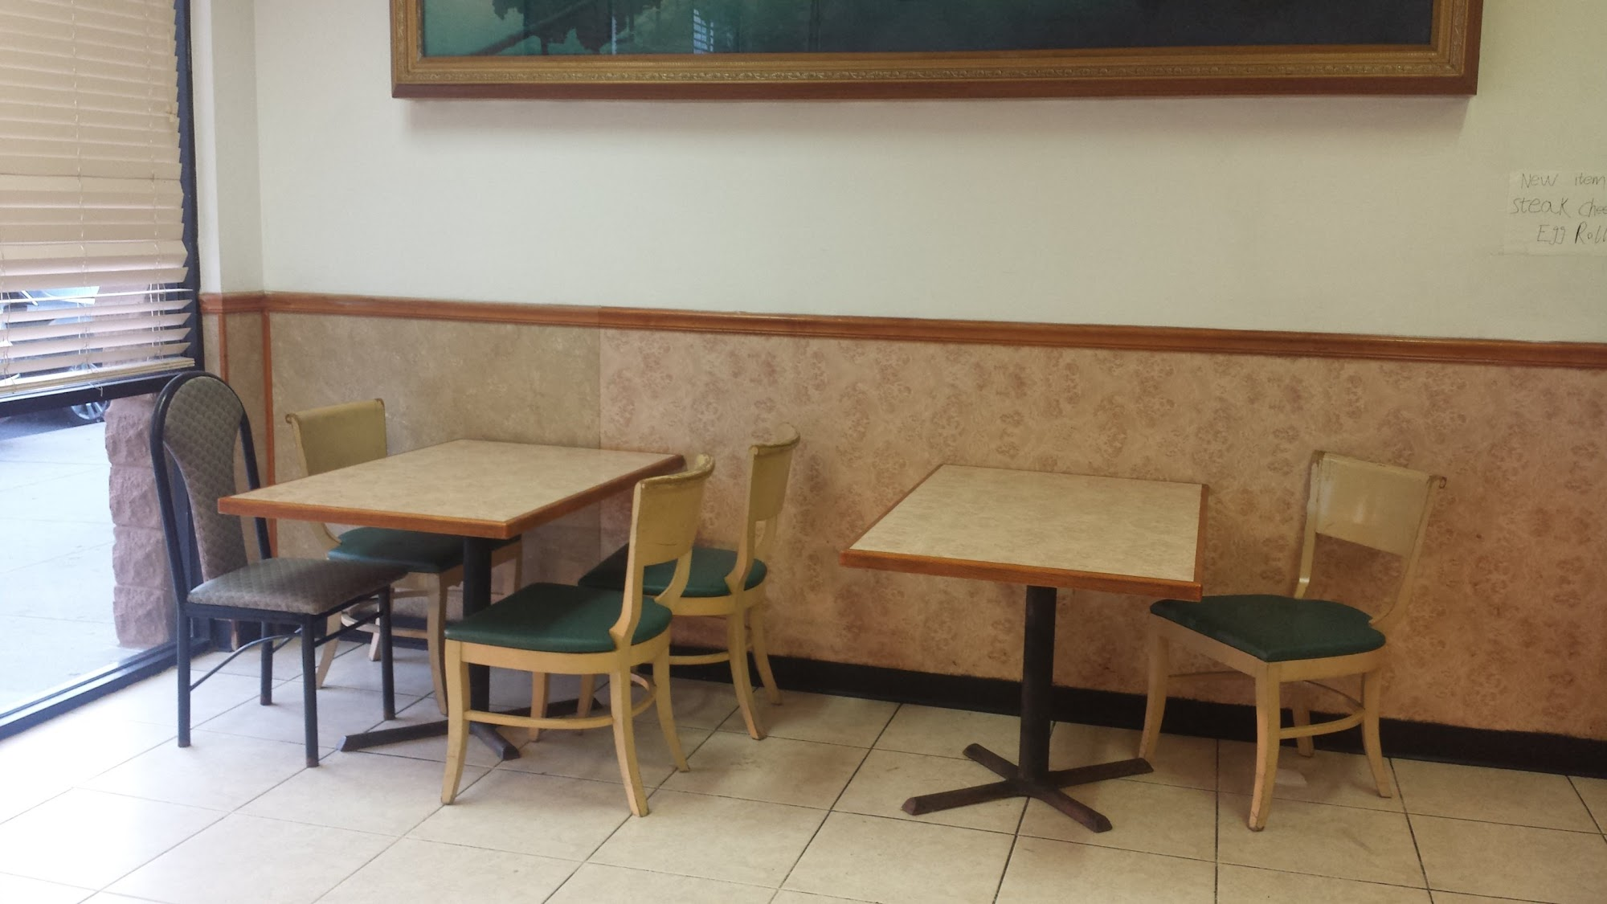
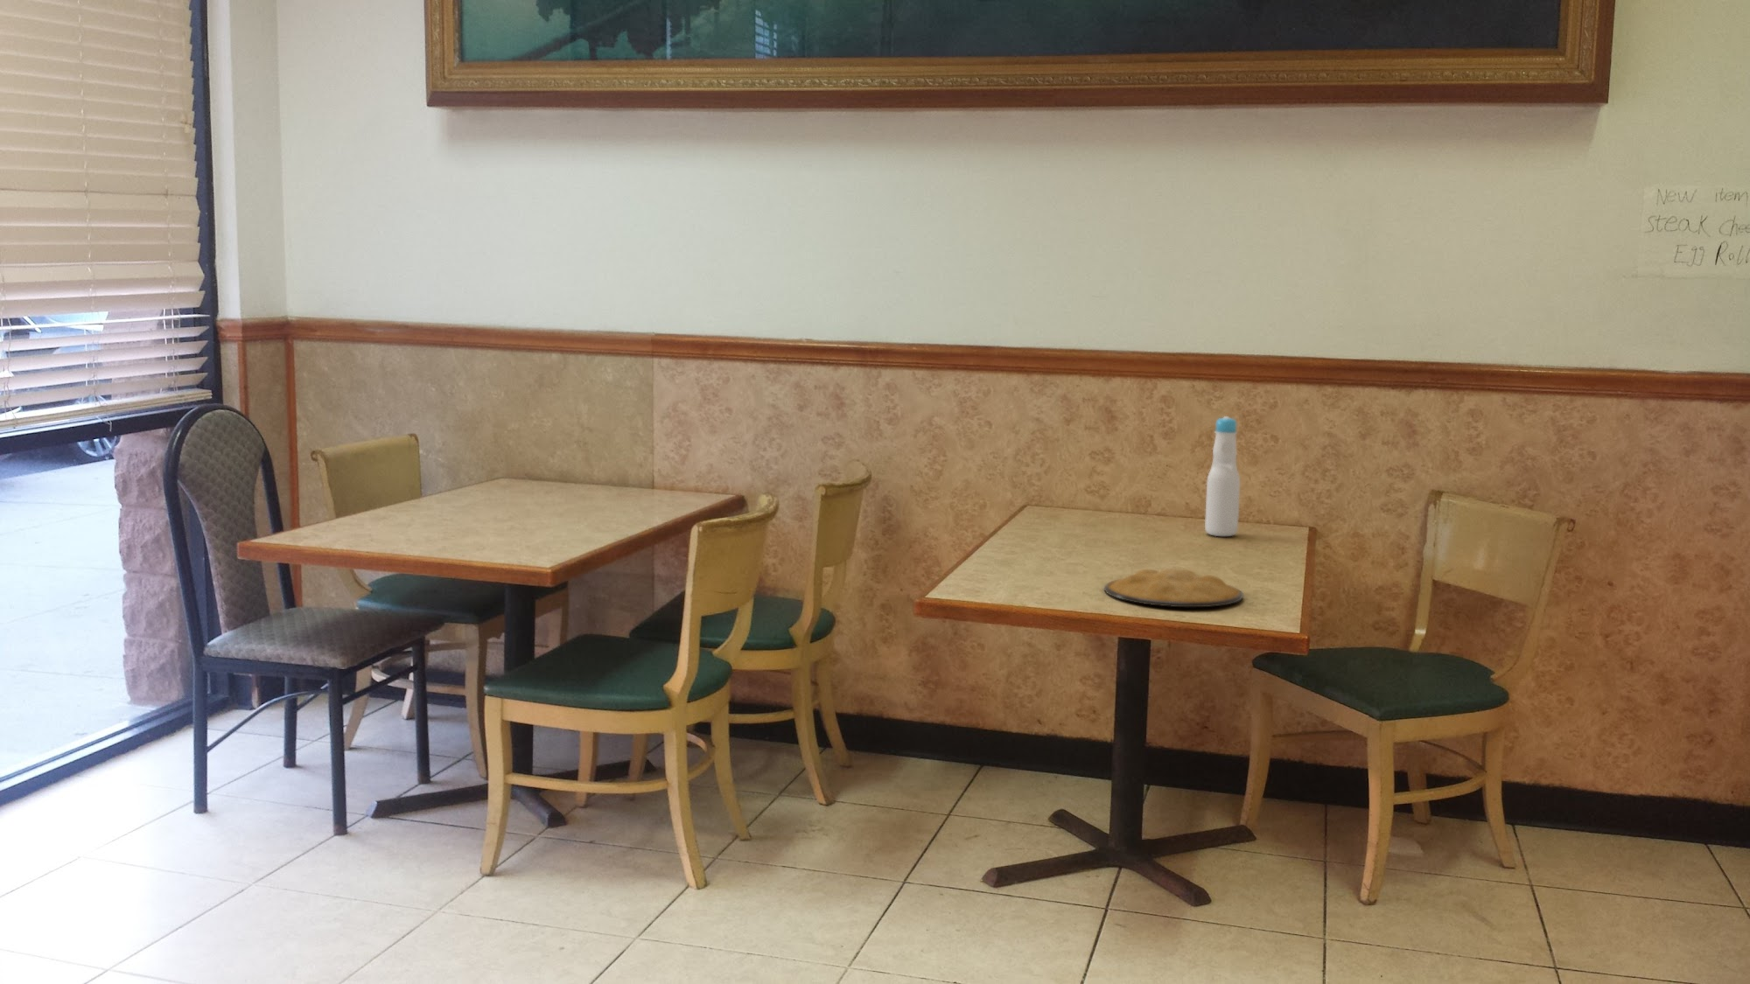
+ plate [1103,567,1244,608]
+ bottle [1204,416,1240,537]
